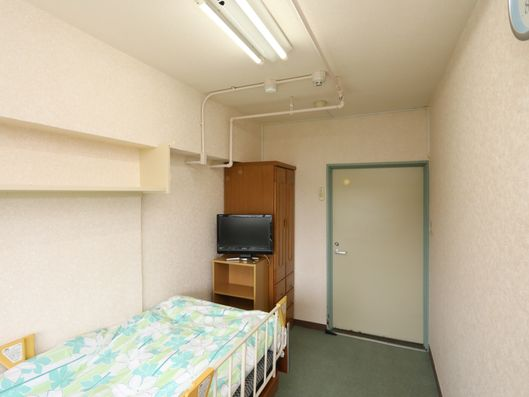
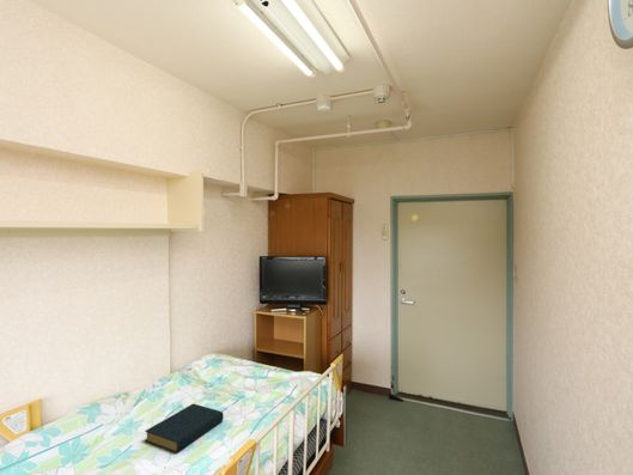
+ hardback book [144,403,225,453]
